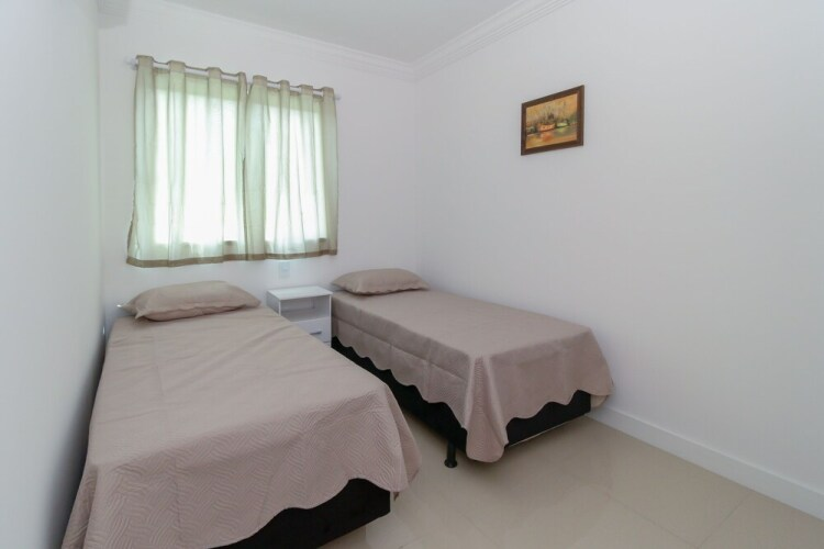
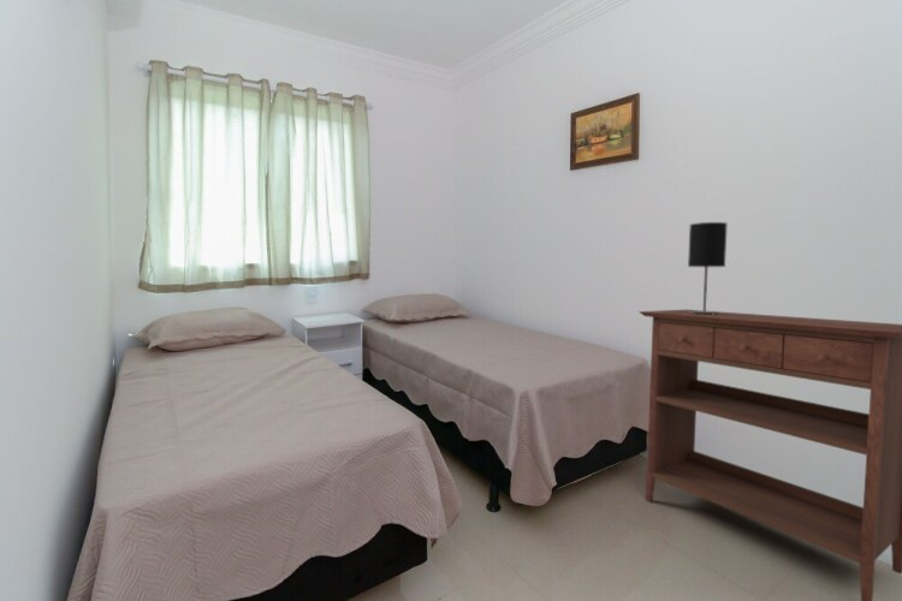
+ table lamp [687,221,729,315]
+ console table [637,309,902,601]
